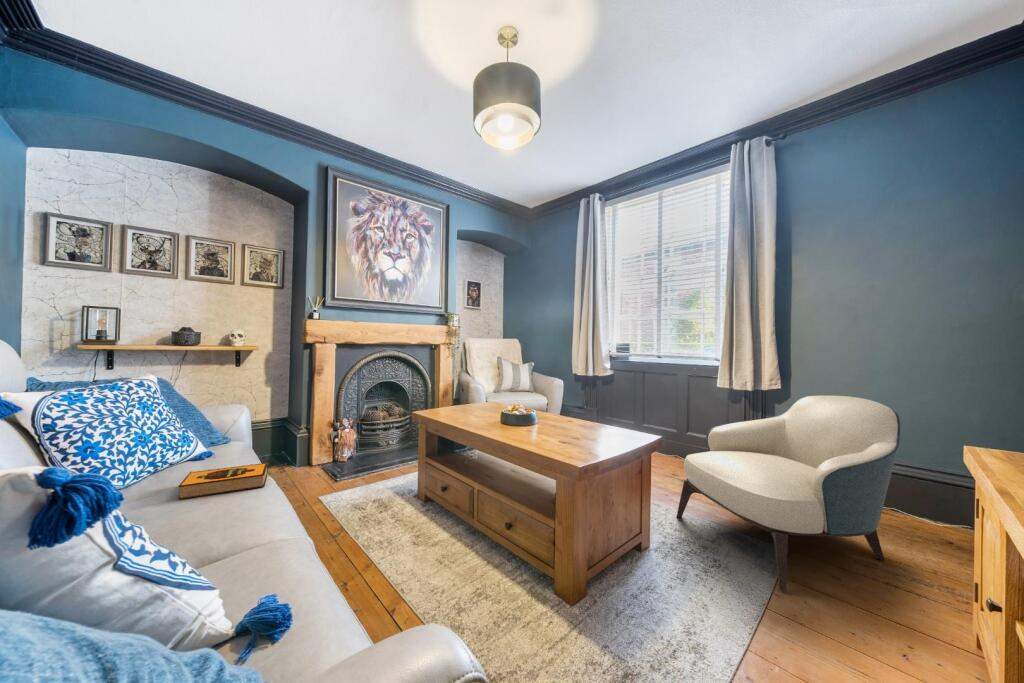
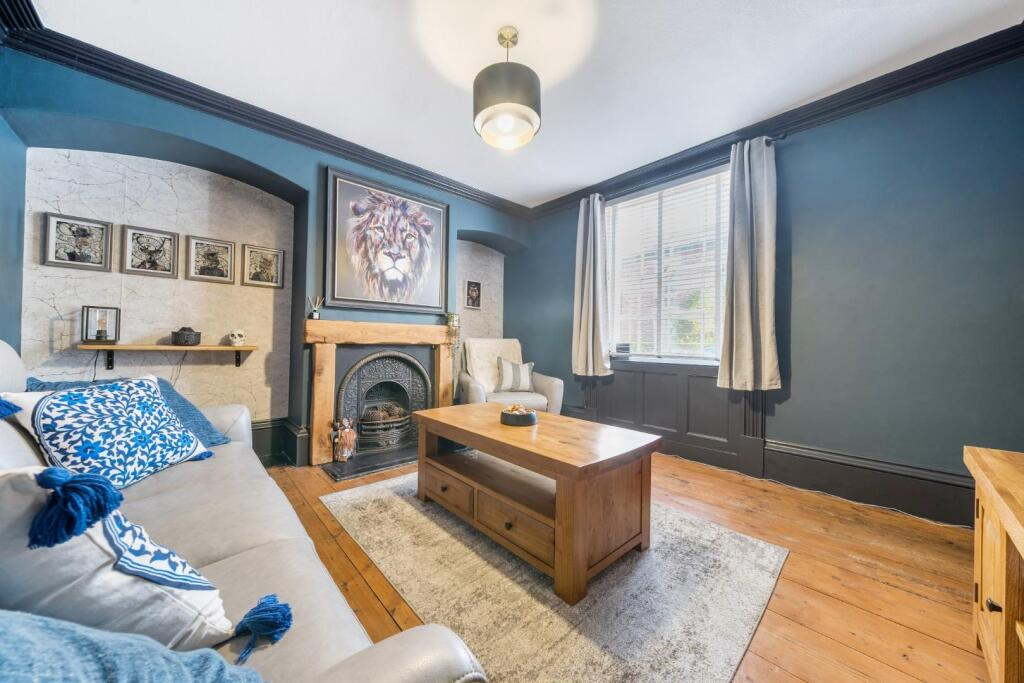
- armchair [675,395,901,592]
- hardback book [177,461,269,500]
